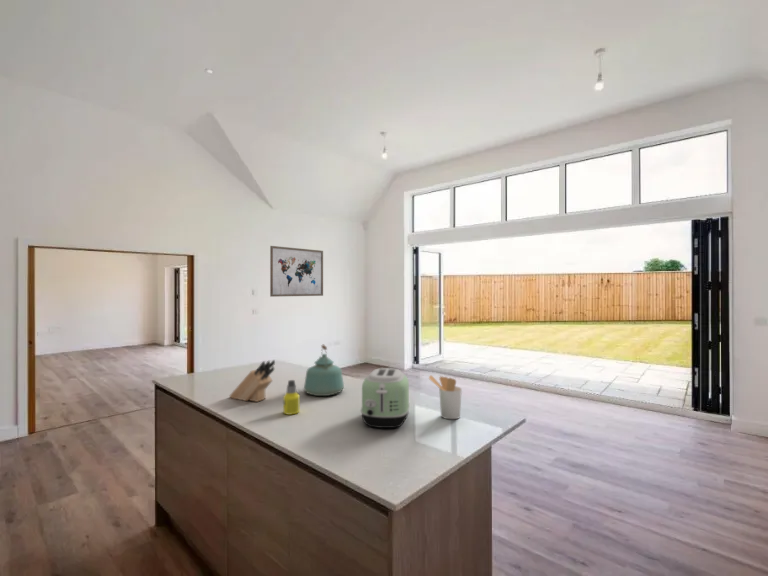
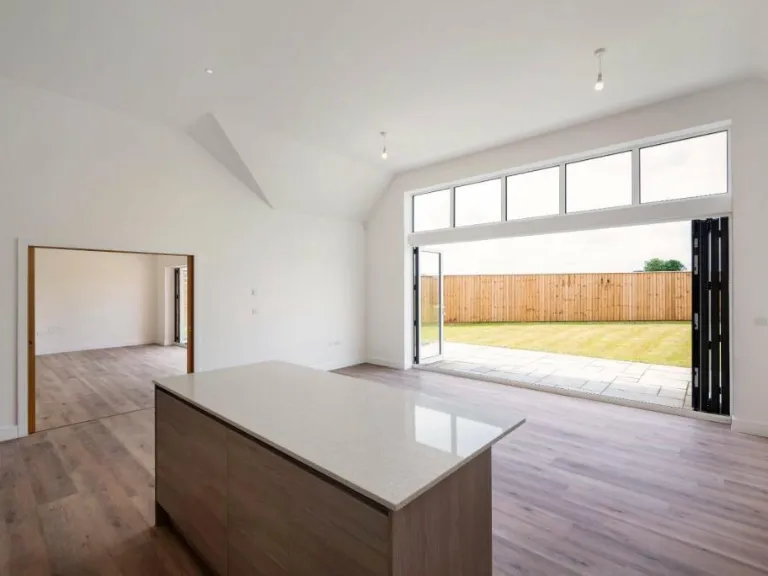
- knife block [228,359,276,403]
- toaster [360,367,411,429]
- kettle [303,344,345,397]
- wall art [269,245,324,298]
- bottle [282,379,300,416]
- utensil holder [428,374,463,420]
